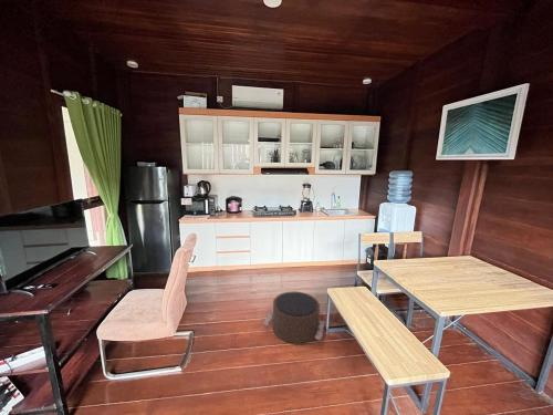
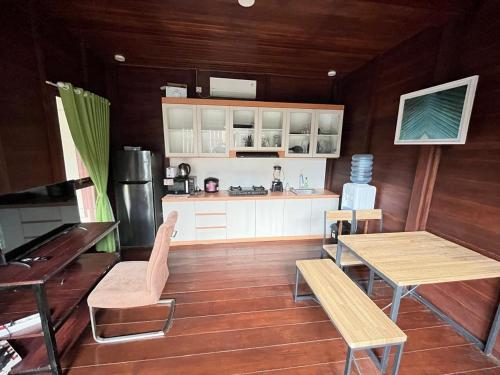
- pouf [262,291,325,345]
